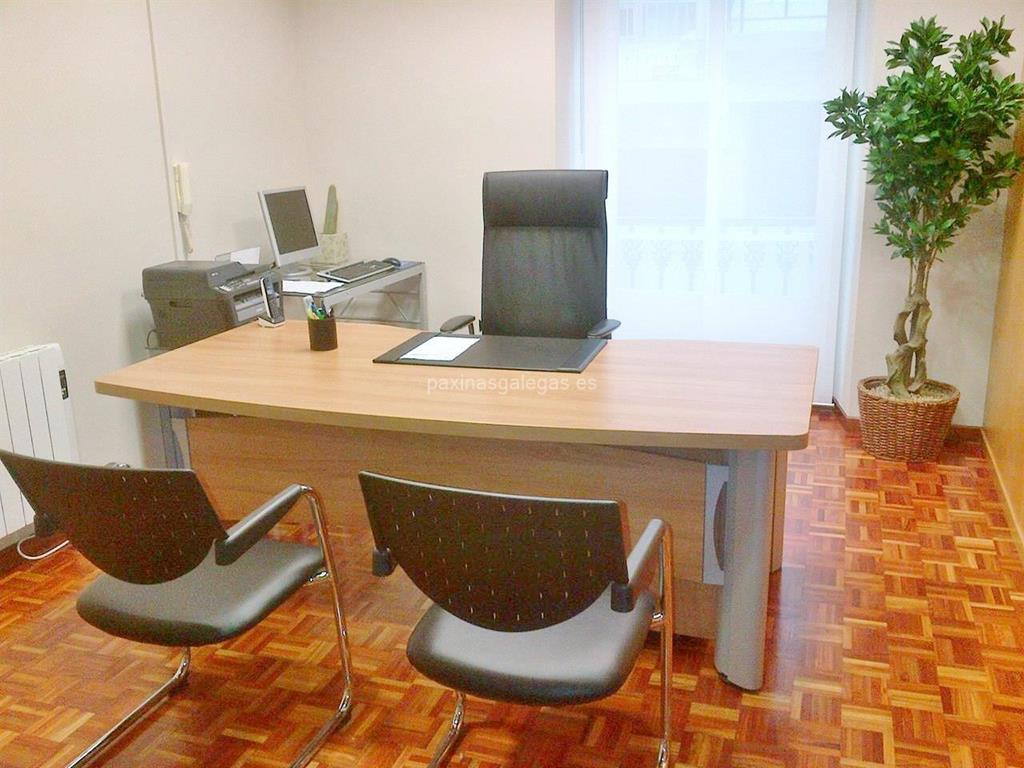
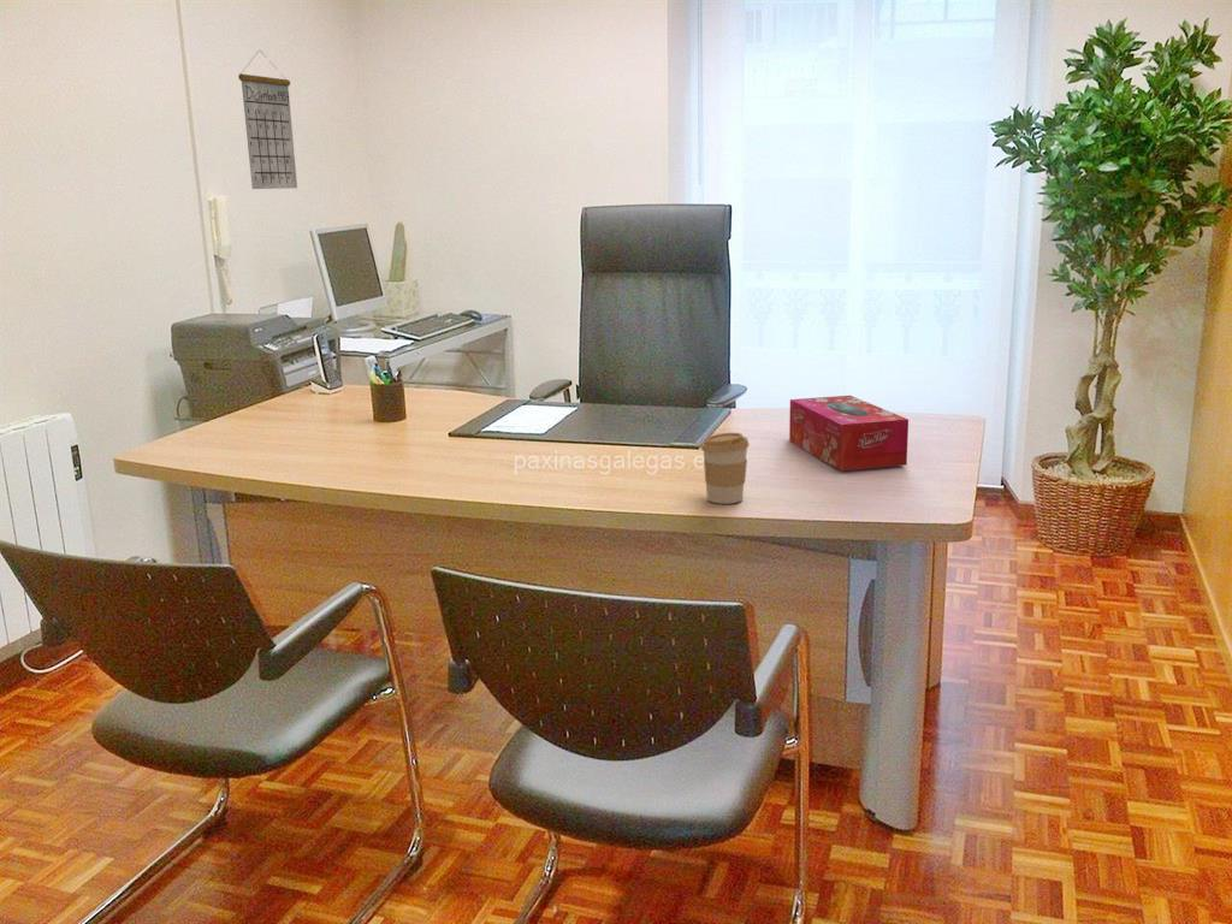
+ coffee cup [700,432,750,505]
+ tissue box [788,395,910,472]
+ calendar [237,49,298,190]
